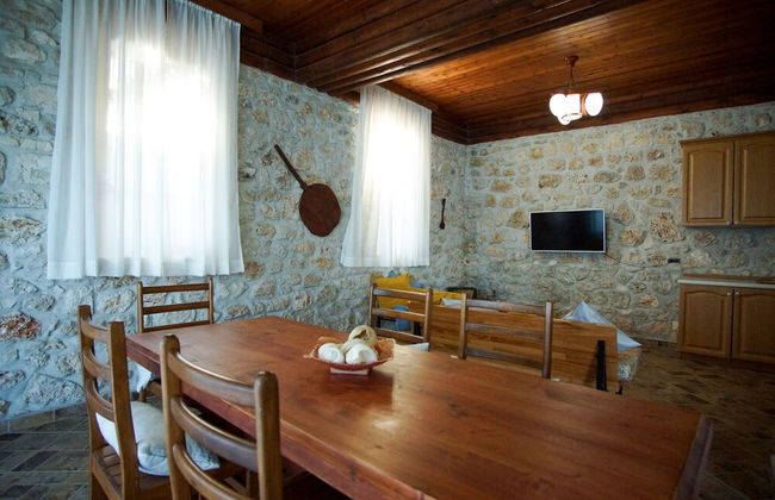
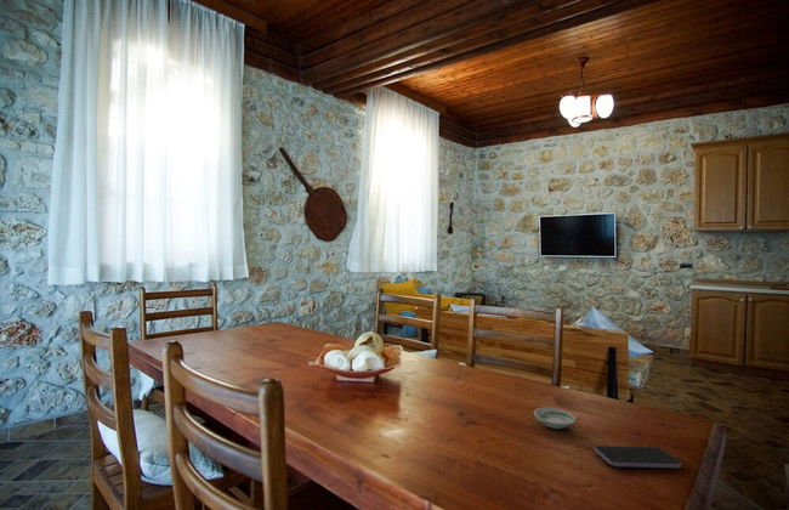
+ smartphone [594,444,682,469]
+ saucer [533,407,577,430]
